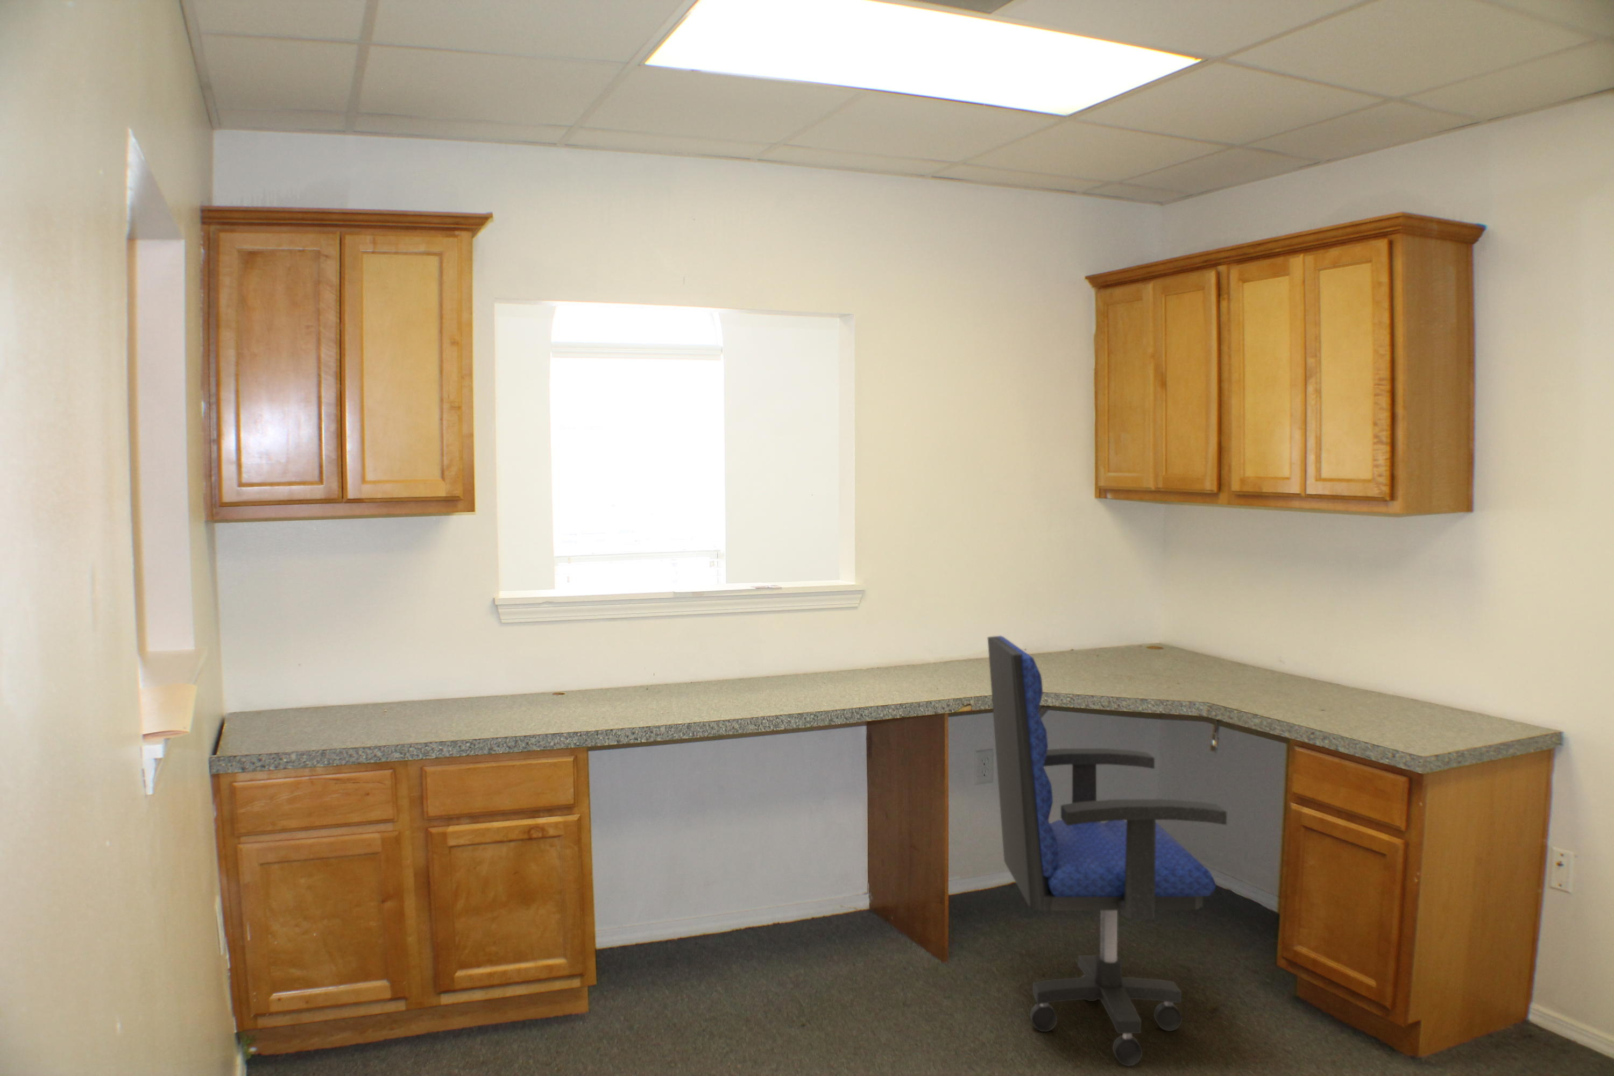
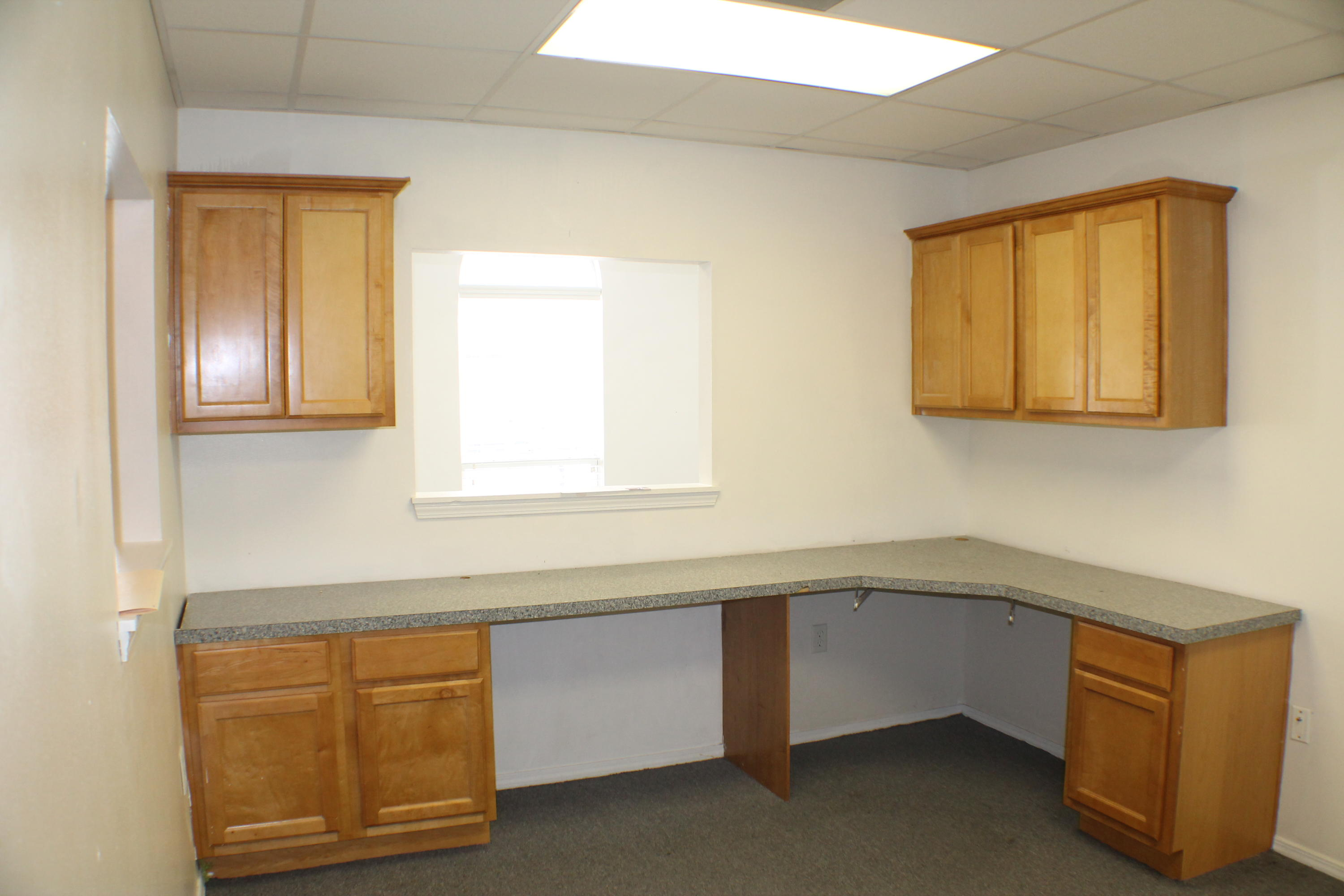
- office chair [987,635,1227,1066]
